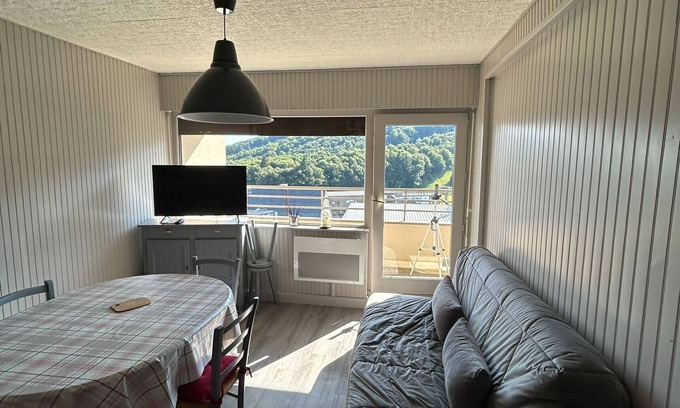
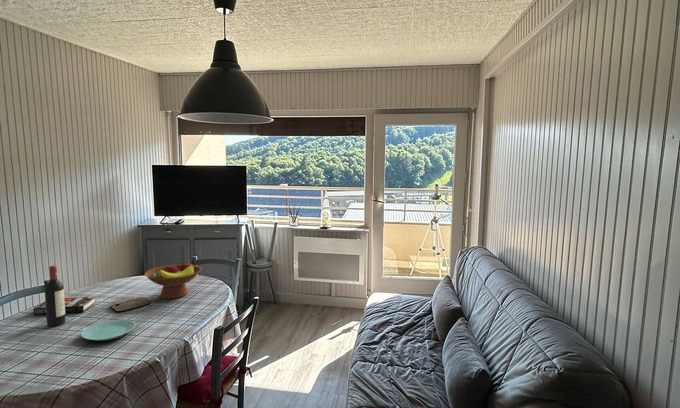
+ fruit bowl [144,260,202,300]
+ book [32,296,97,316]
+ plate [80,319,136,342]
+ wine bottle [44,264,66,328]
